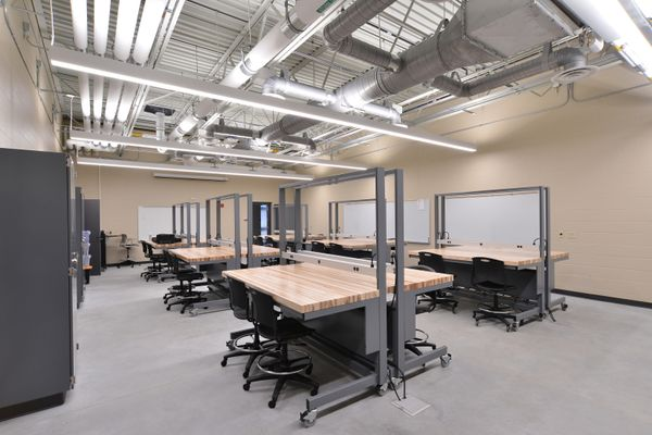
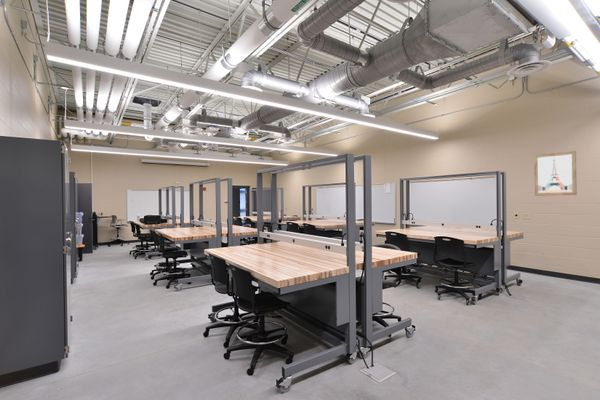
+ wall art [533,150,578,197]
